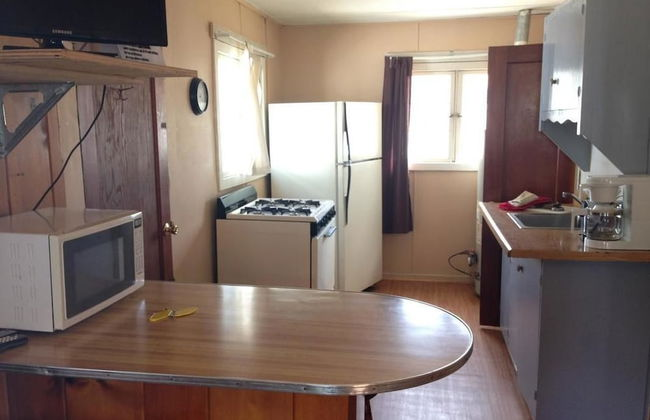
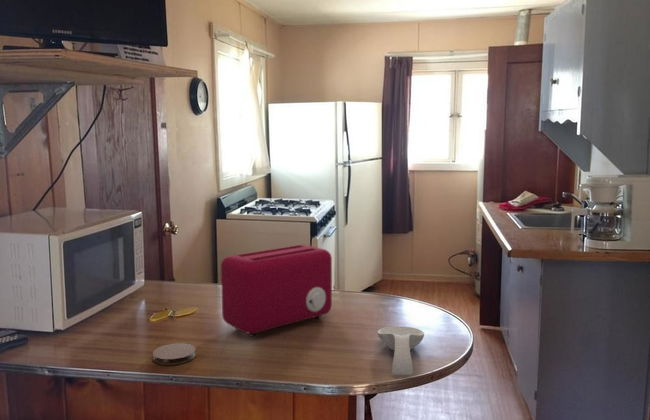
+ spoon rest [376,326,425,376]
+ toaster [220,243,333,337]
+ coaster [152,342,196,366]
